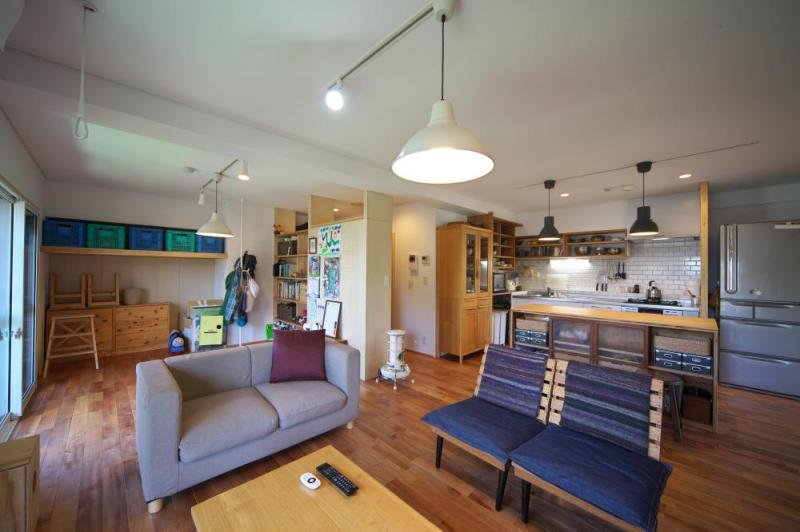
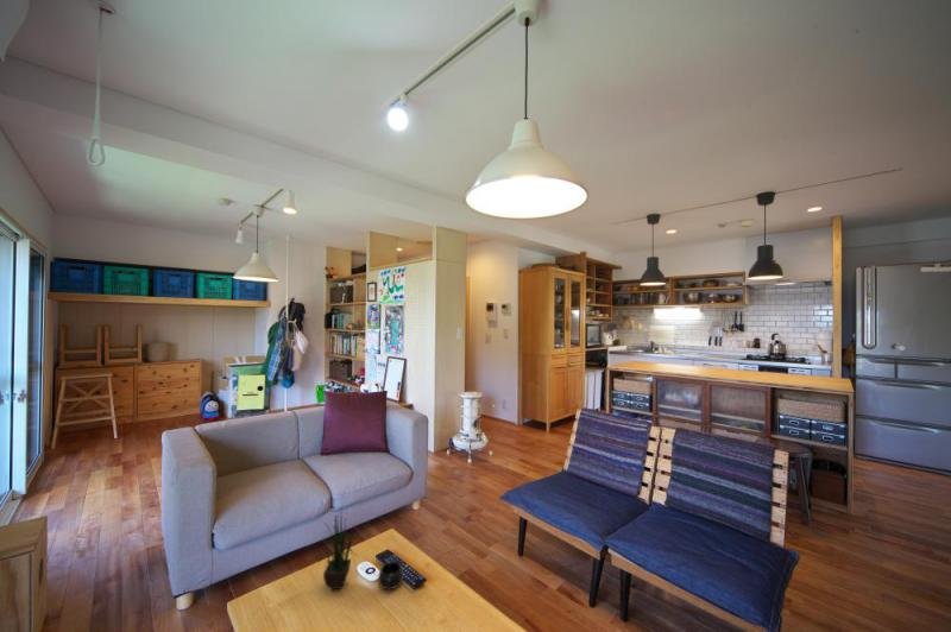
+ mug [377,561,404,590]
+ potted plant [314,507,366,590]
